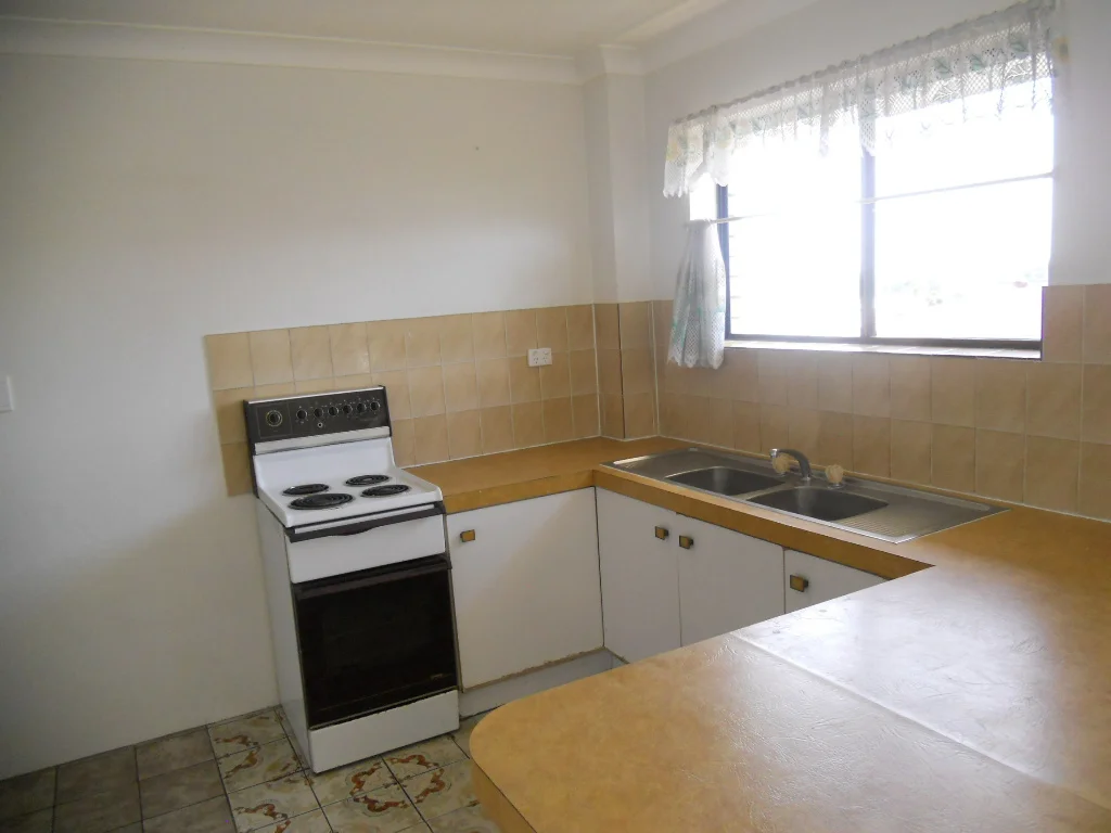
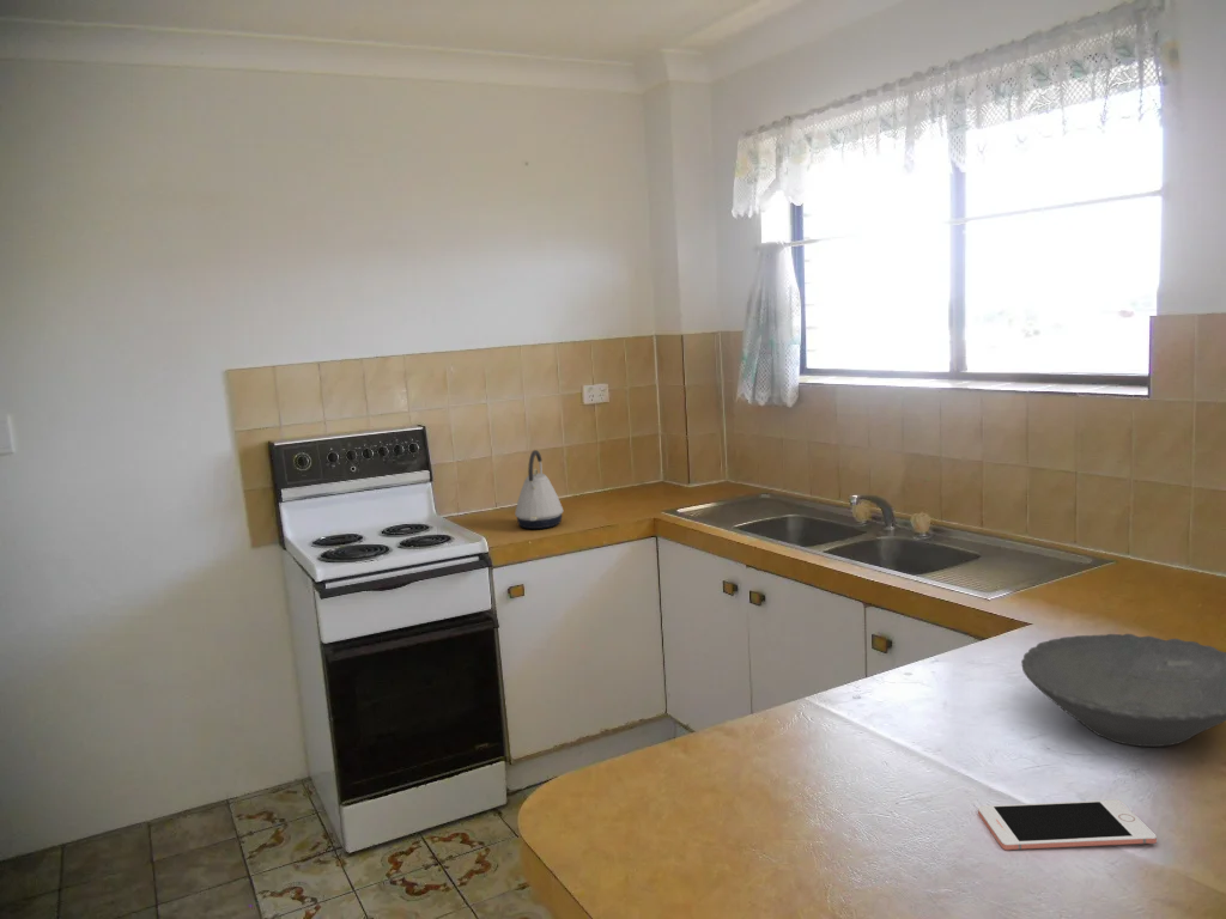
+ cell phone [977,798,1158,851]
+ bowl [1020,633,1226,748]
+ kettle [514,449,564,530]
